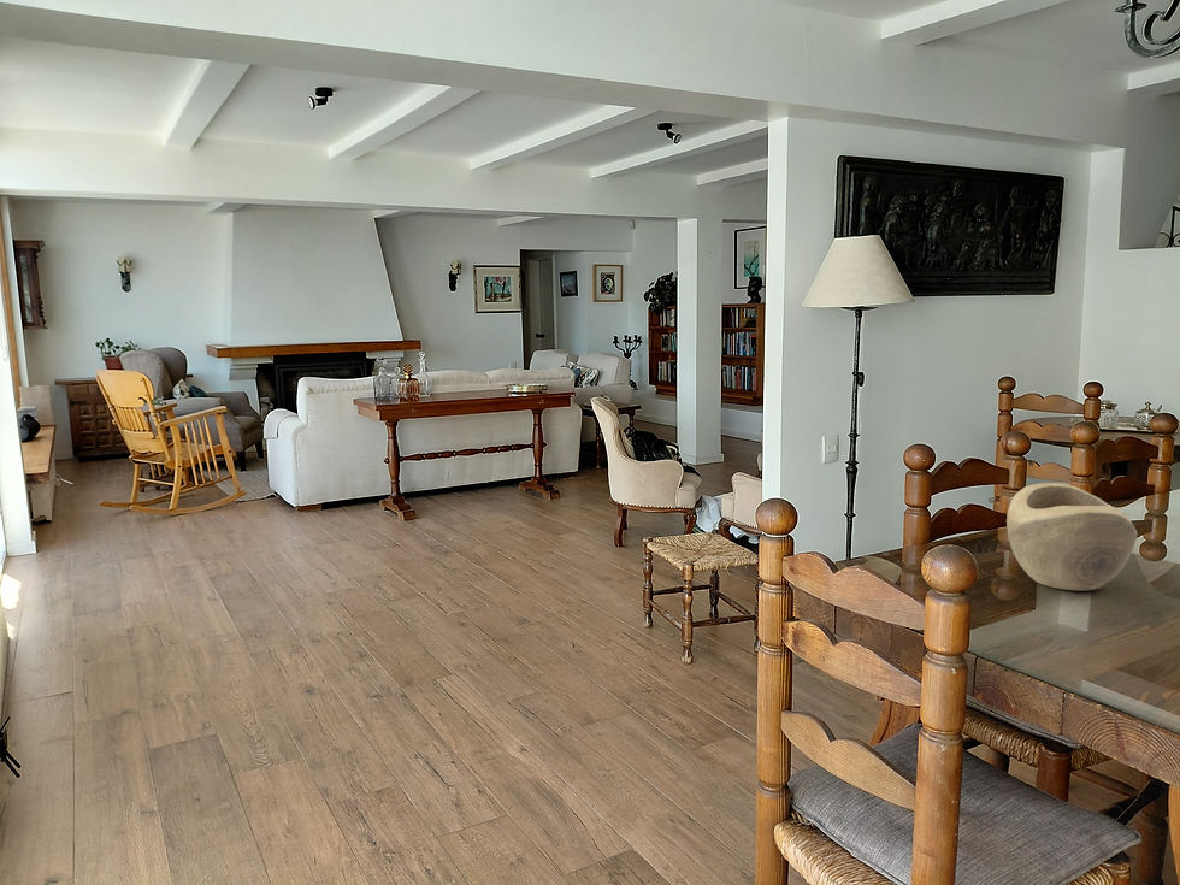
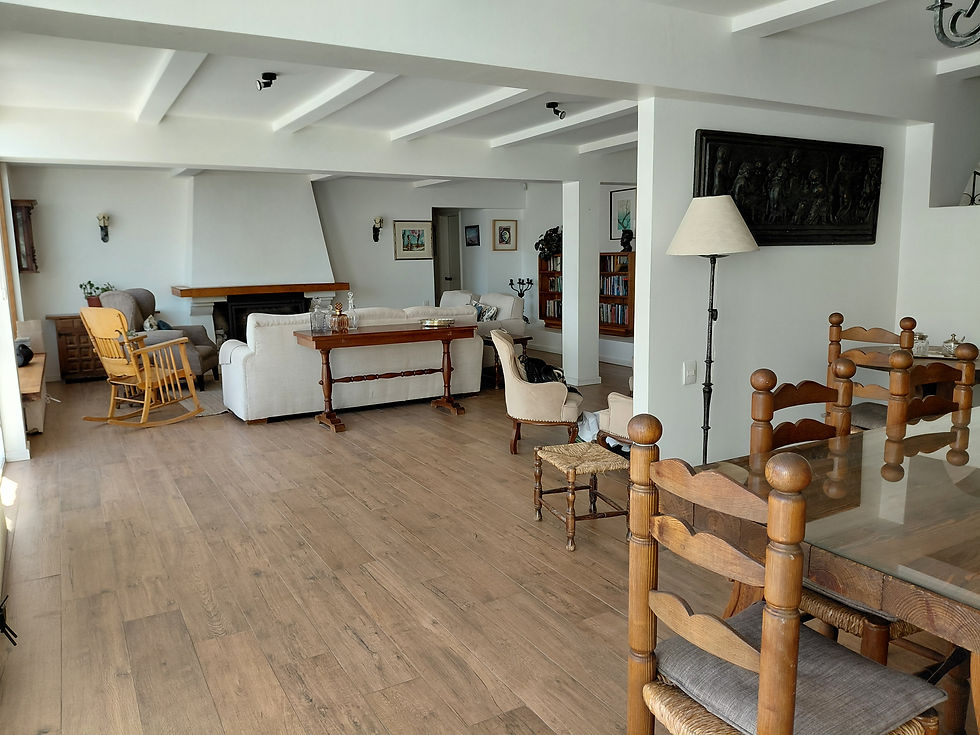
- decorative bowl [1005,482,1138,592]
